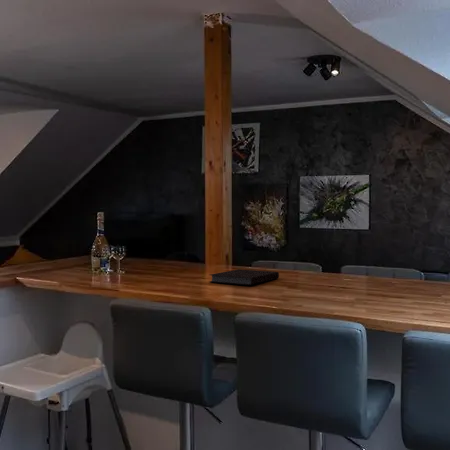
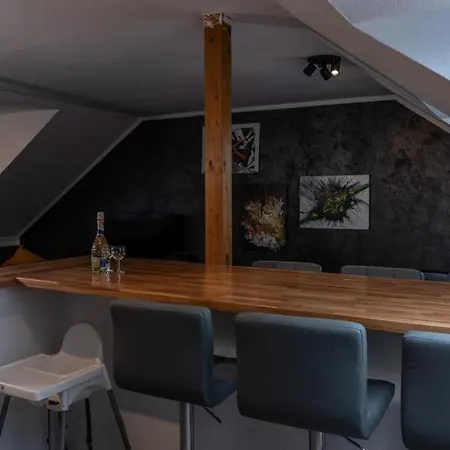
- notebook [209,268,280,286]
